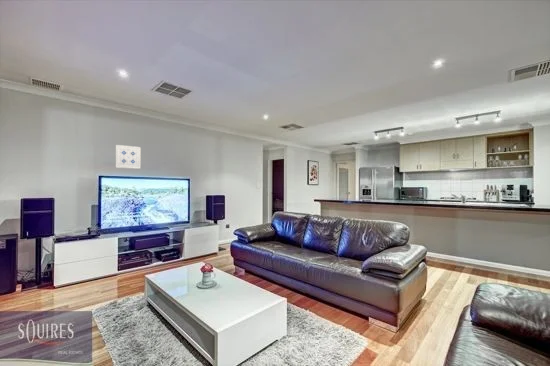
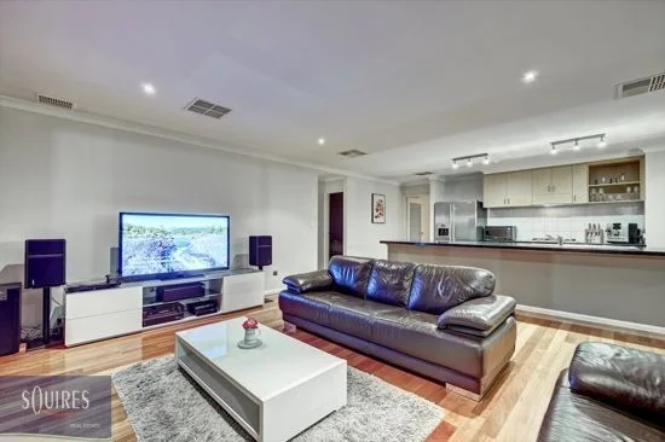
- wall art [115,144,142,170]
